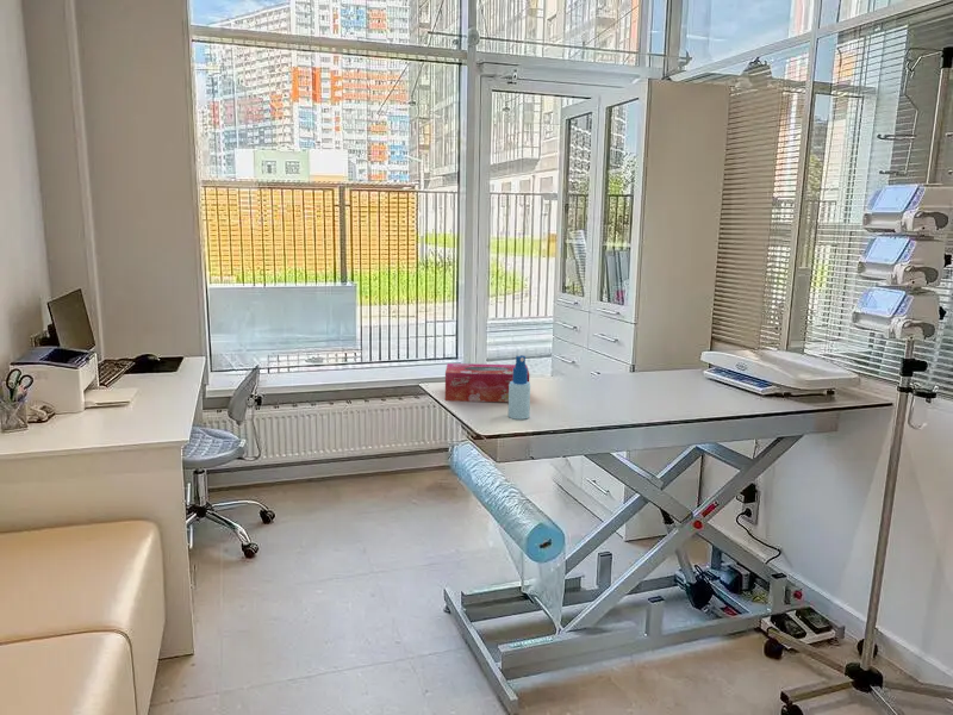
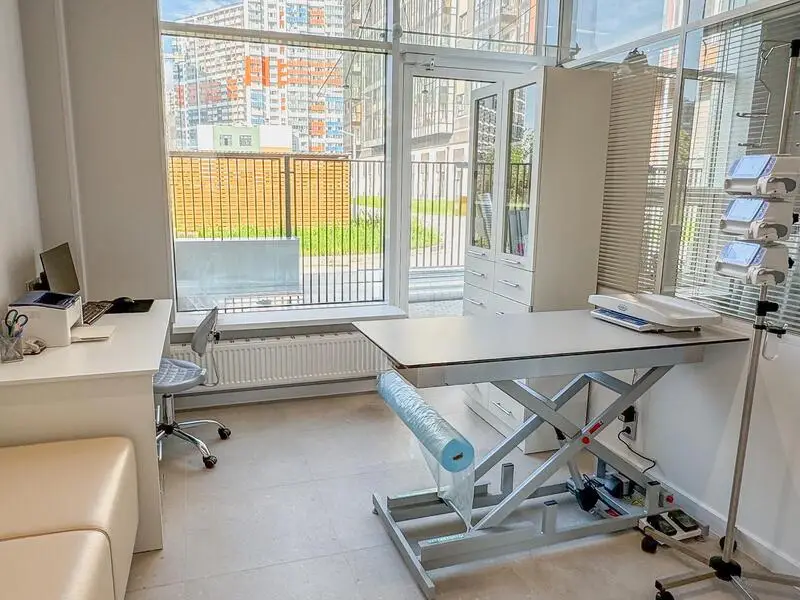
- spray bottle [507,354,531,421]
- tissue box [444,362,530,403]
